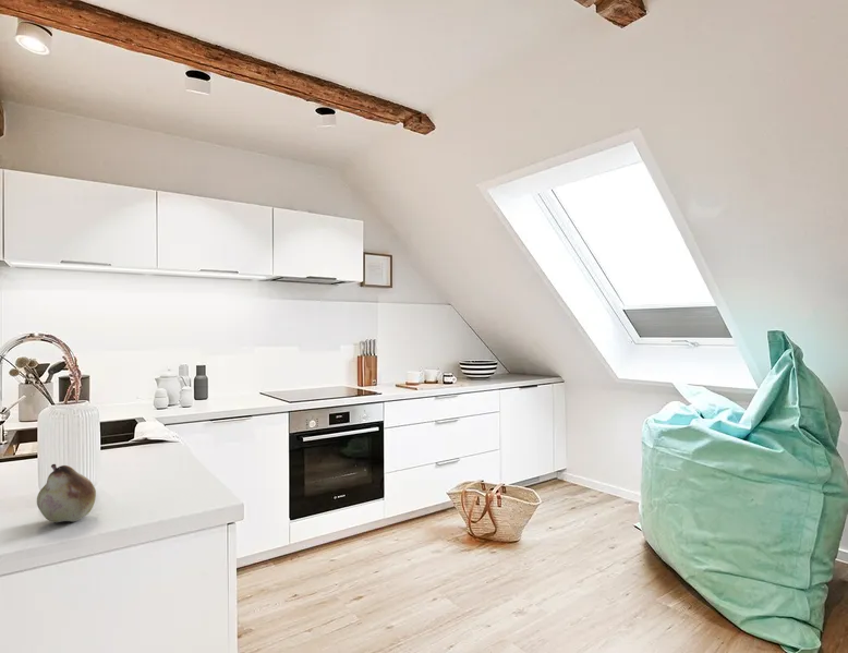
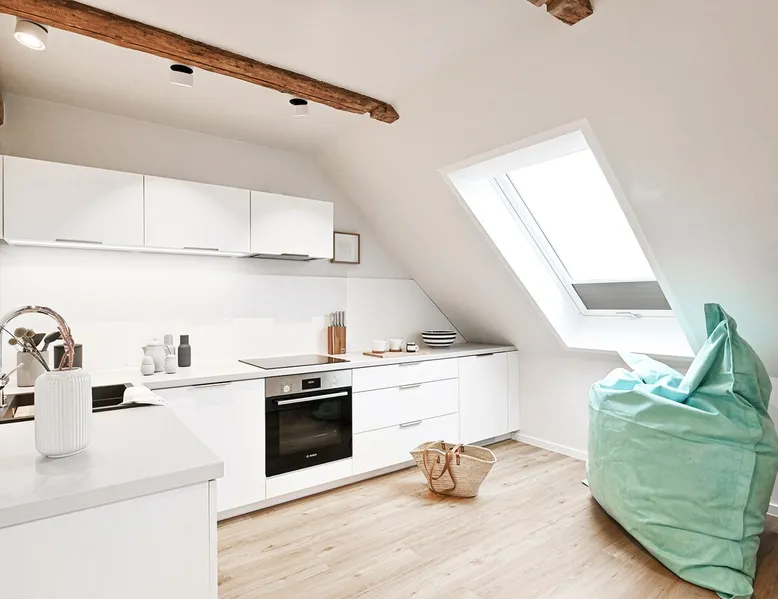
- fruit [36,463,97,523]
